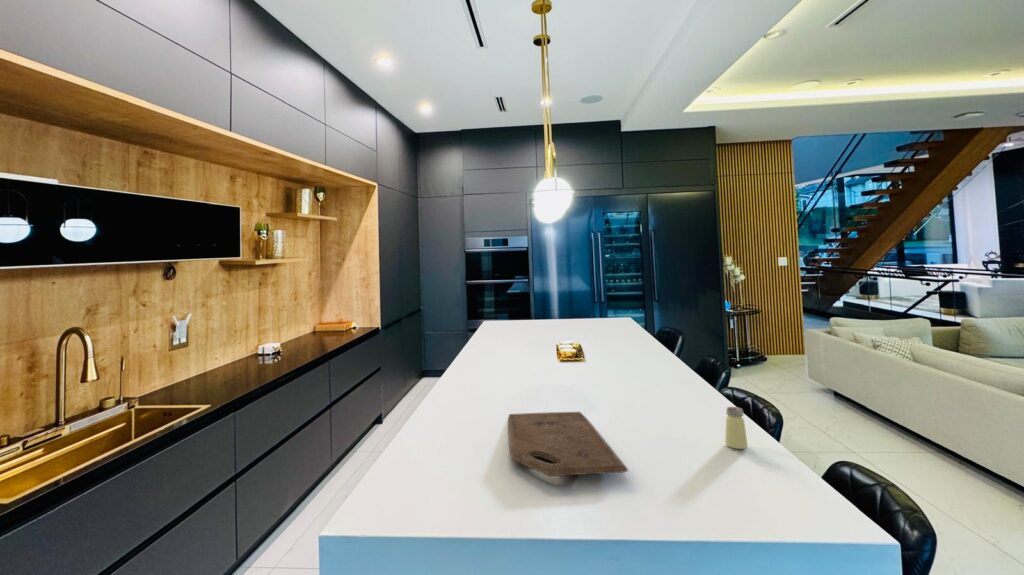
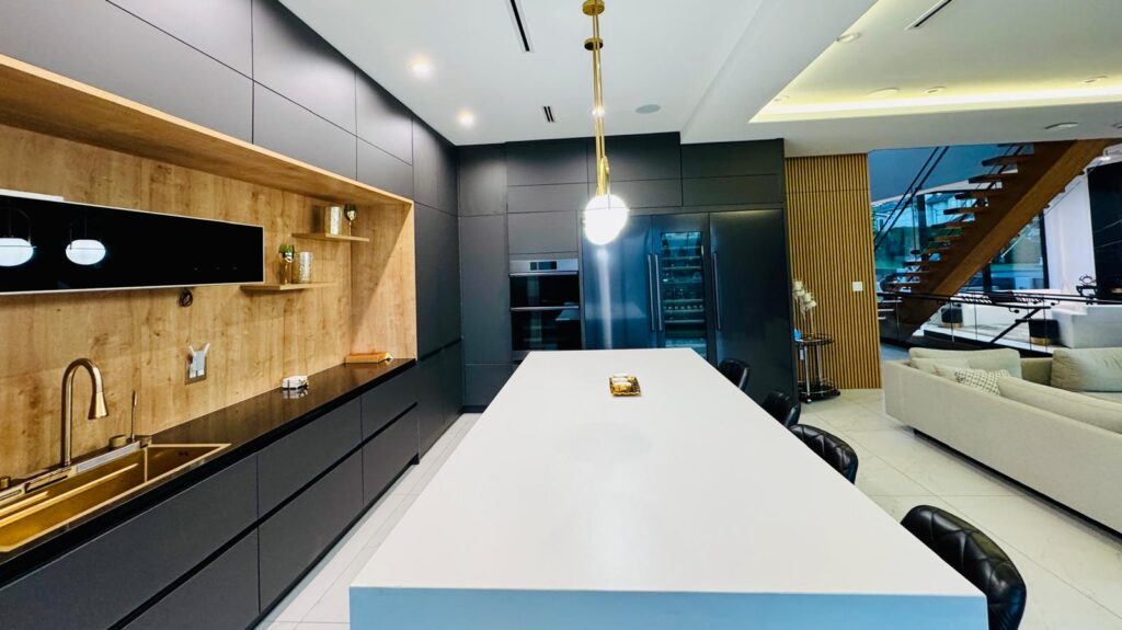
- saltshaker [724,406,749,450]
- cutting board [507,411,629,477]
